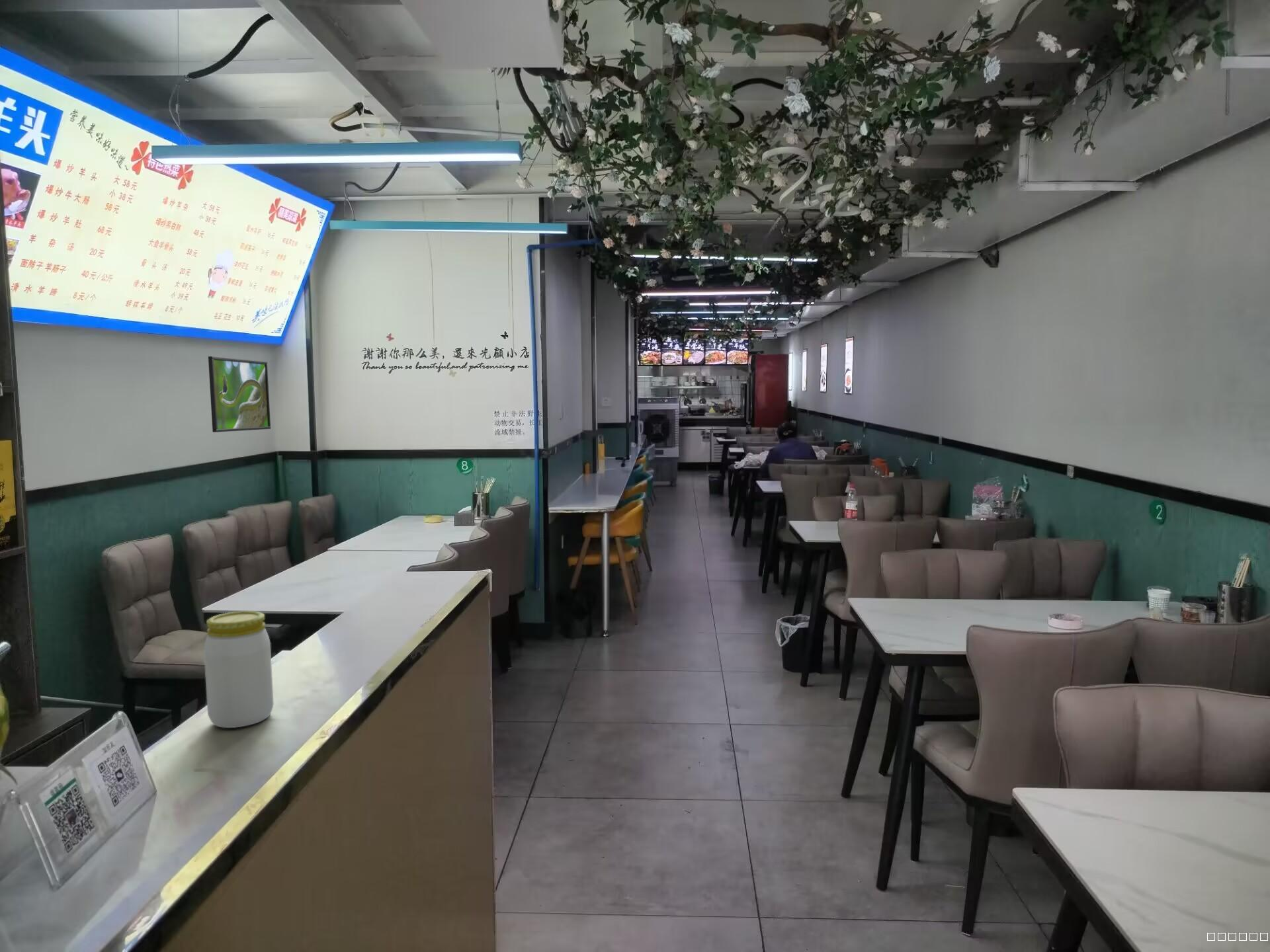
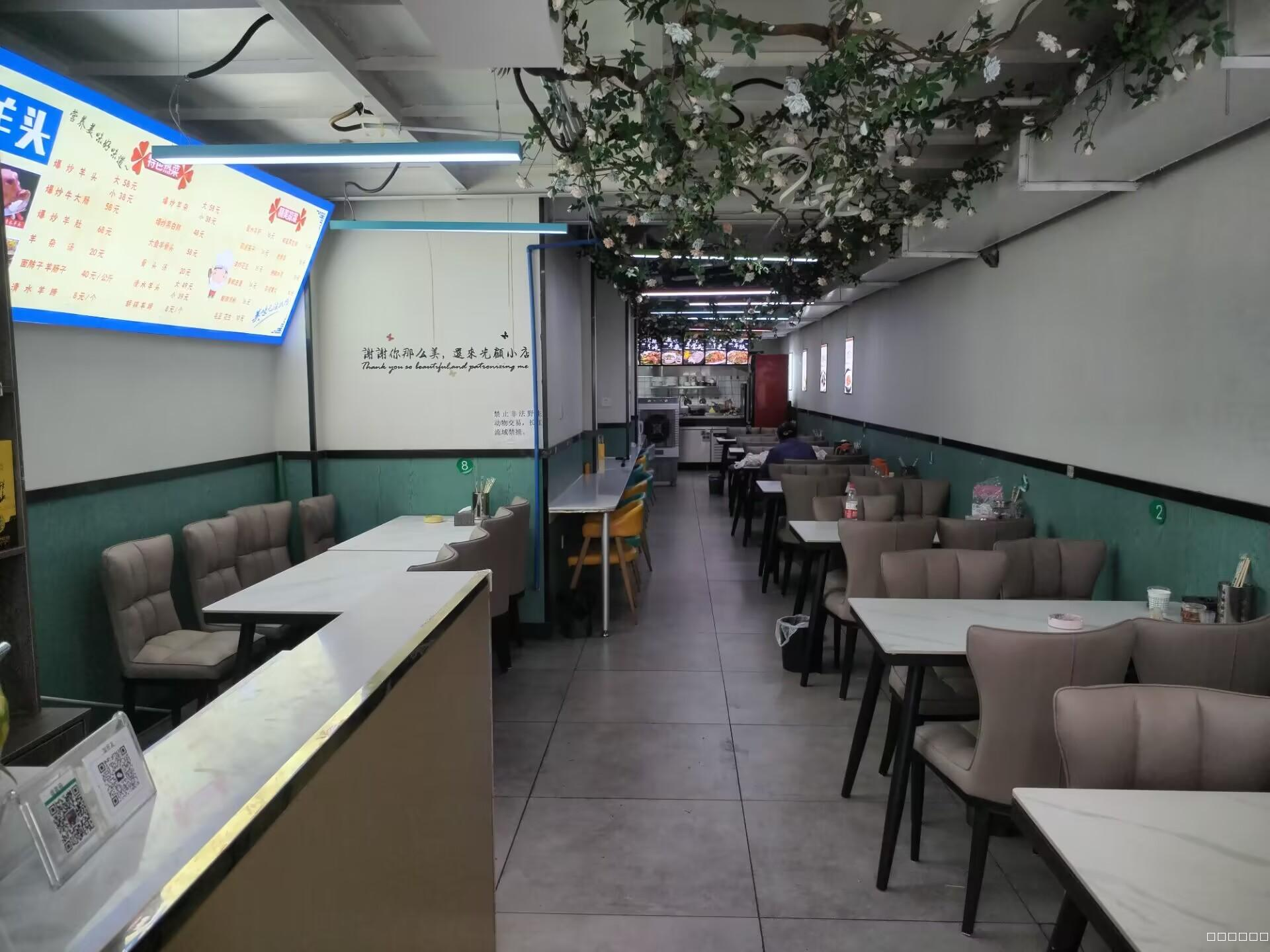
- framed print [208,356,271,433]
- jar [203,610,275,729]
